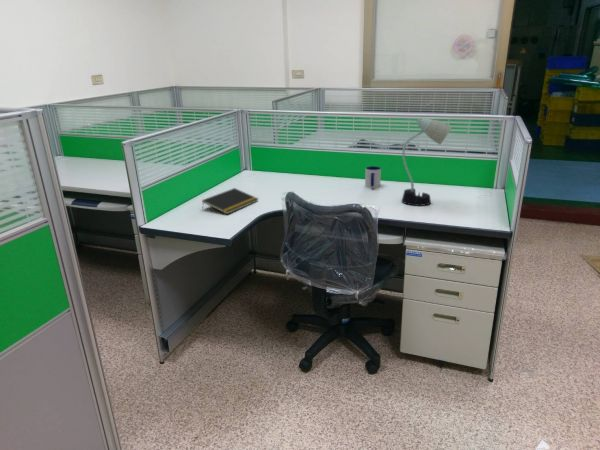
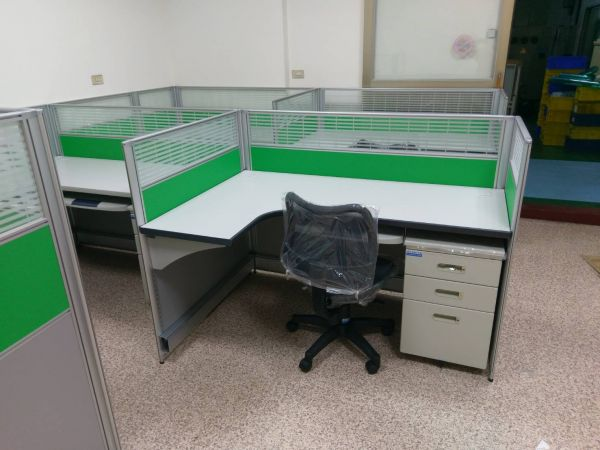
- notepad [201,187,259,215]
- mug [364,165,382,189]
- desk lamp [401,117,453,207]
